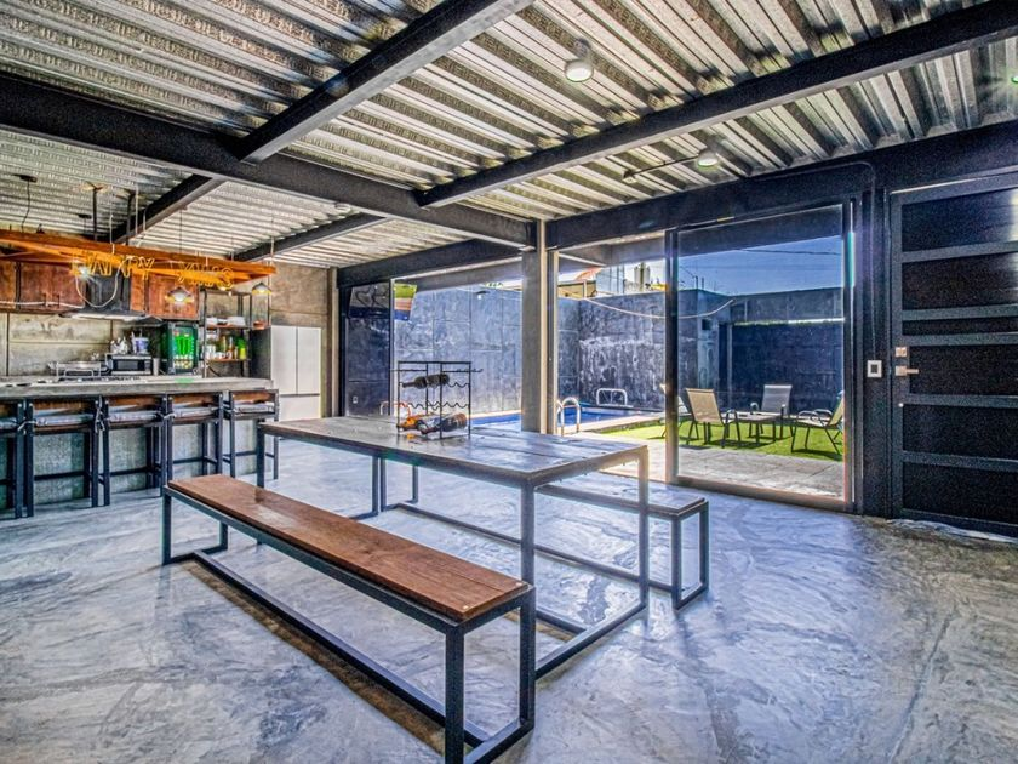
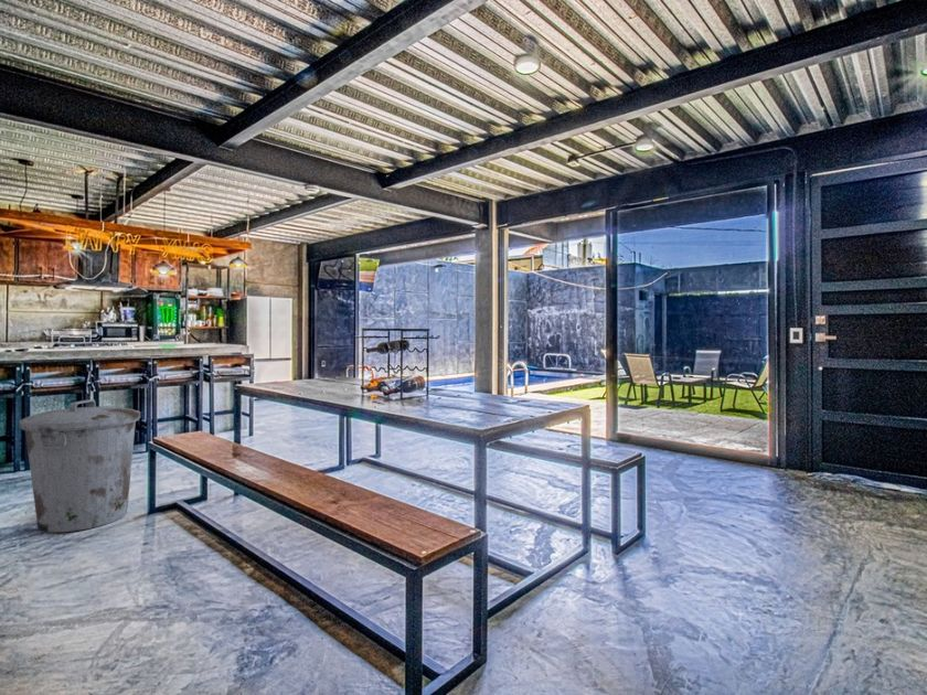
+ trash can [18,398,141,534]
